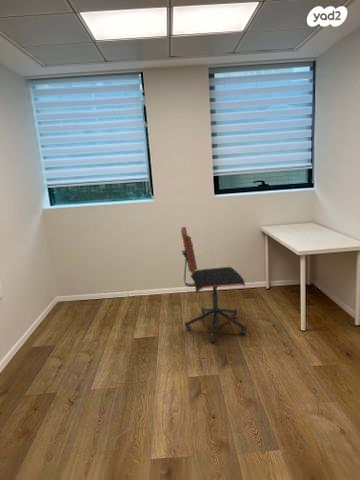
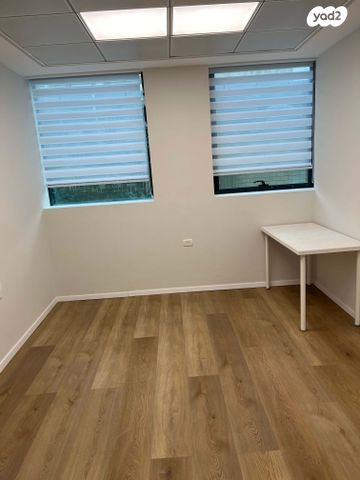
- office chair [180,226,247,343]
